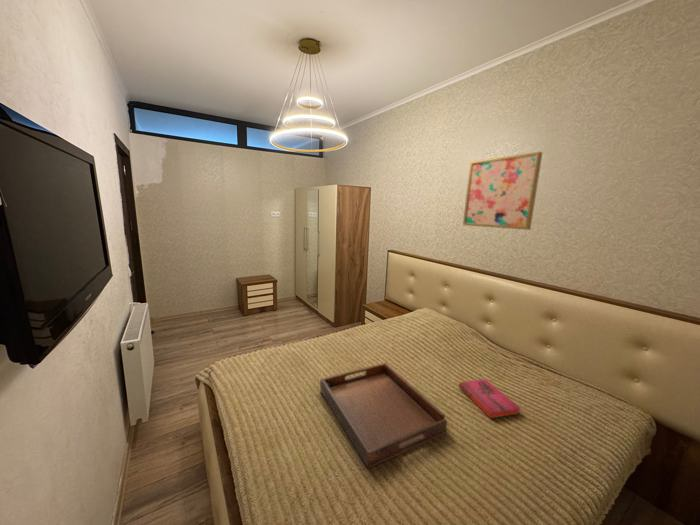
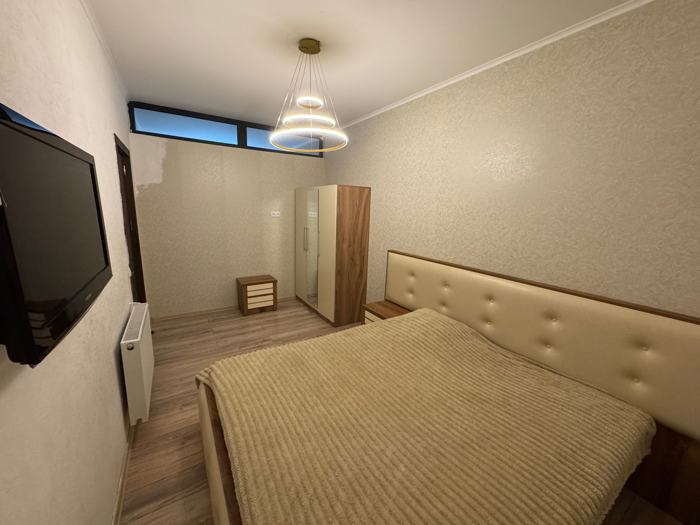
- hardback book [458,378,522,420]
- wall art [462,151,544,231]
- serving tray [319,362,448,469]
